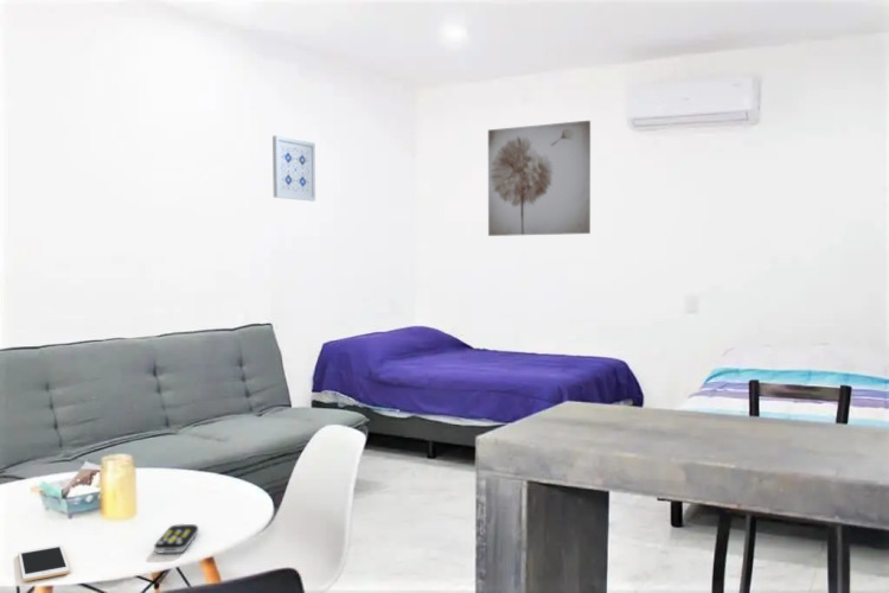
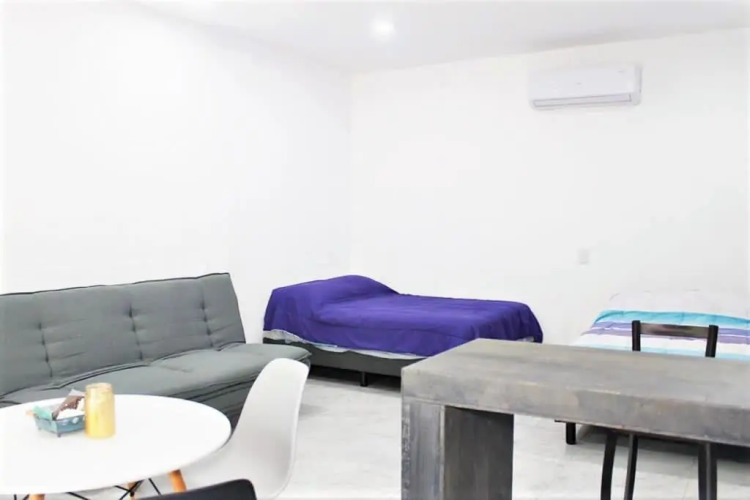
- cell phone [17,543,71,582]
- wall art [271,134,316,202]
- remote control [153,523,199,554]
- wall art [487,120,591,237]
